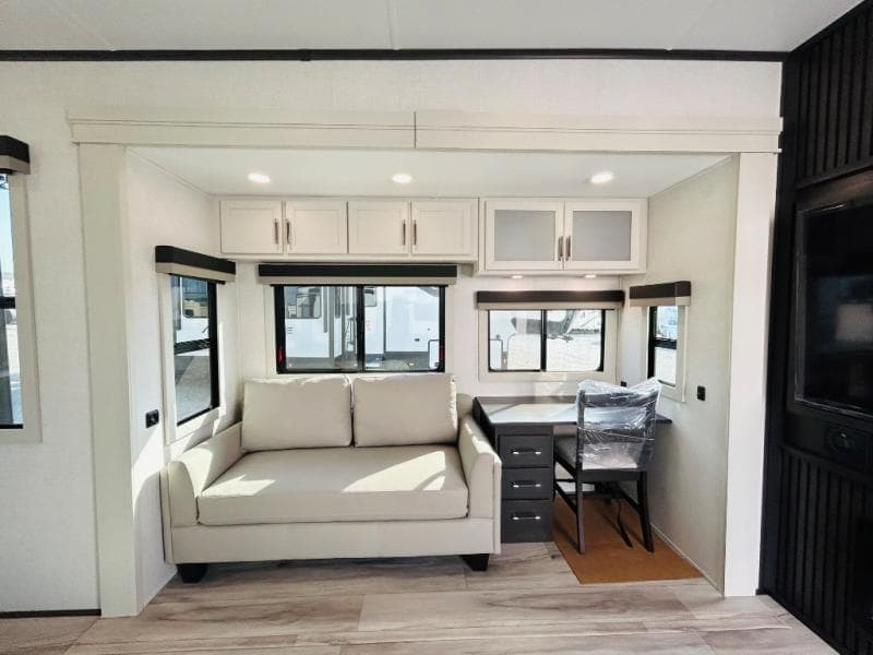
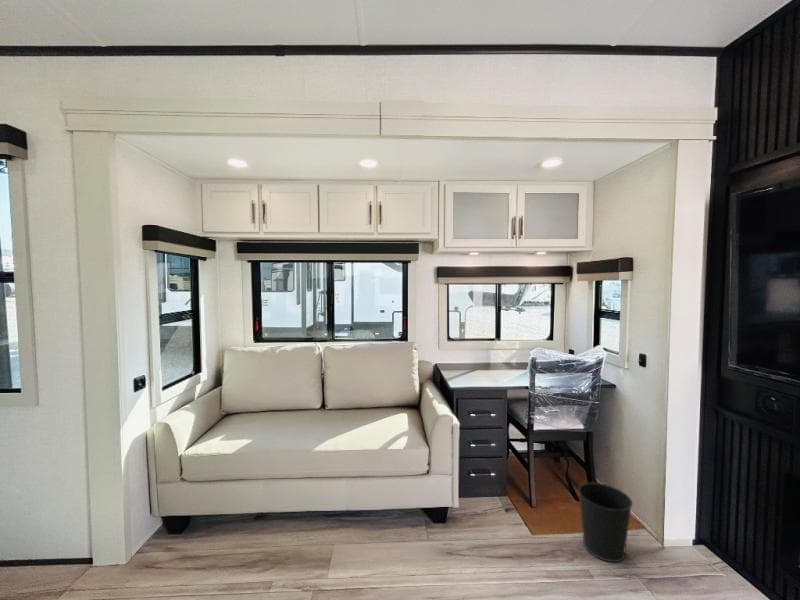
+ wastebasket [577,482,634,563]
